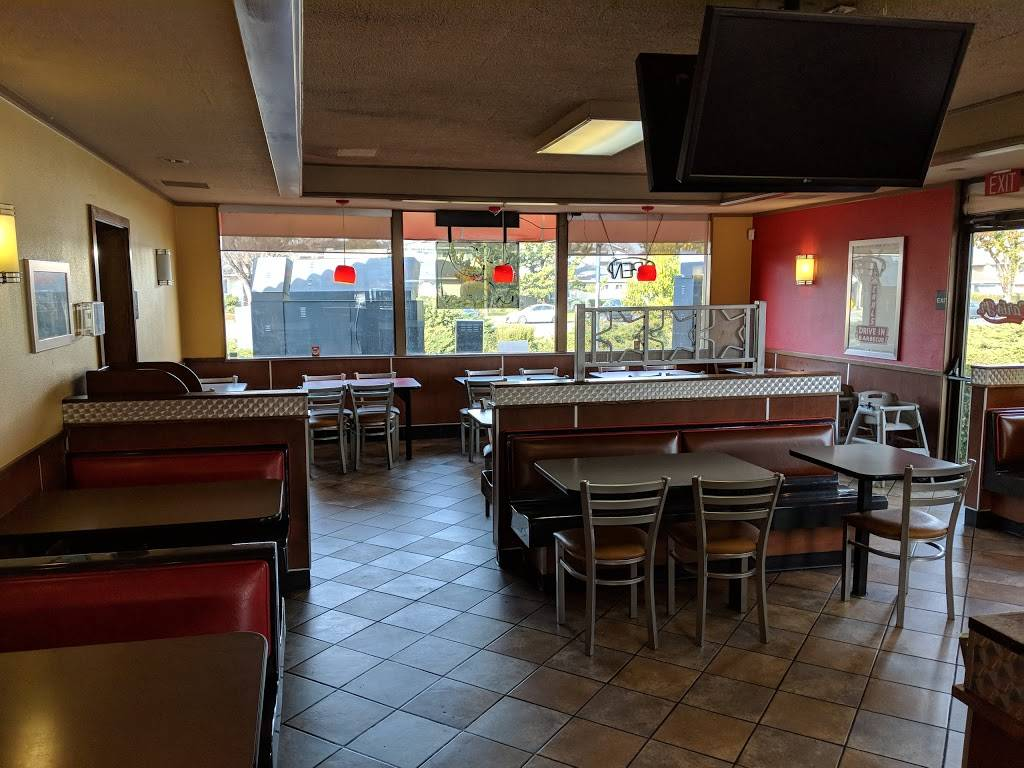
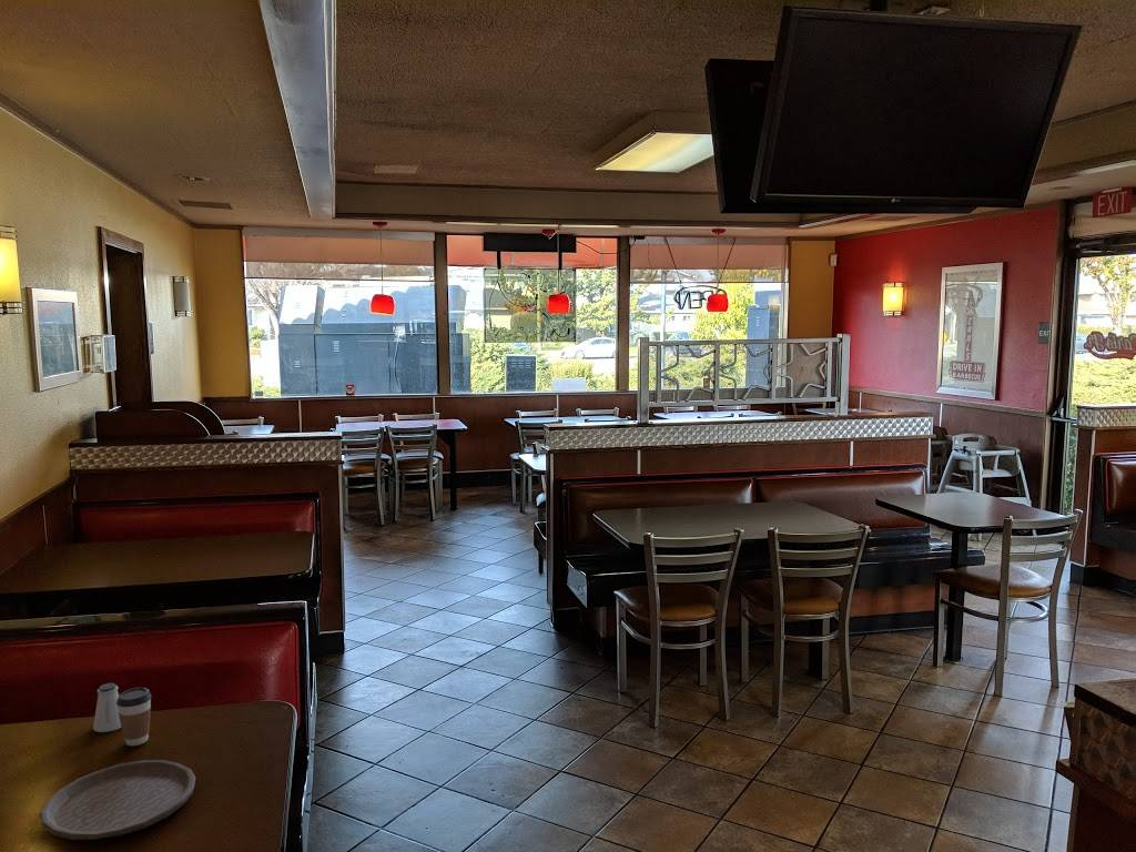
+ coffee cup [116,687,152,747]
+ saltshaker [92,682,122,733]
+ plate [39,759,196,841]
